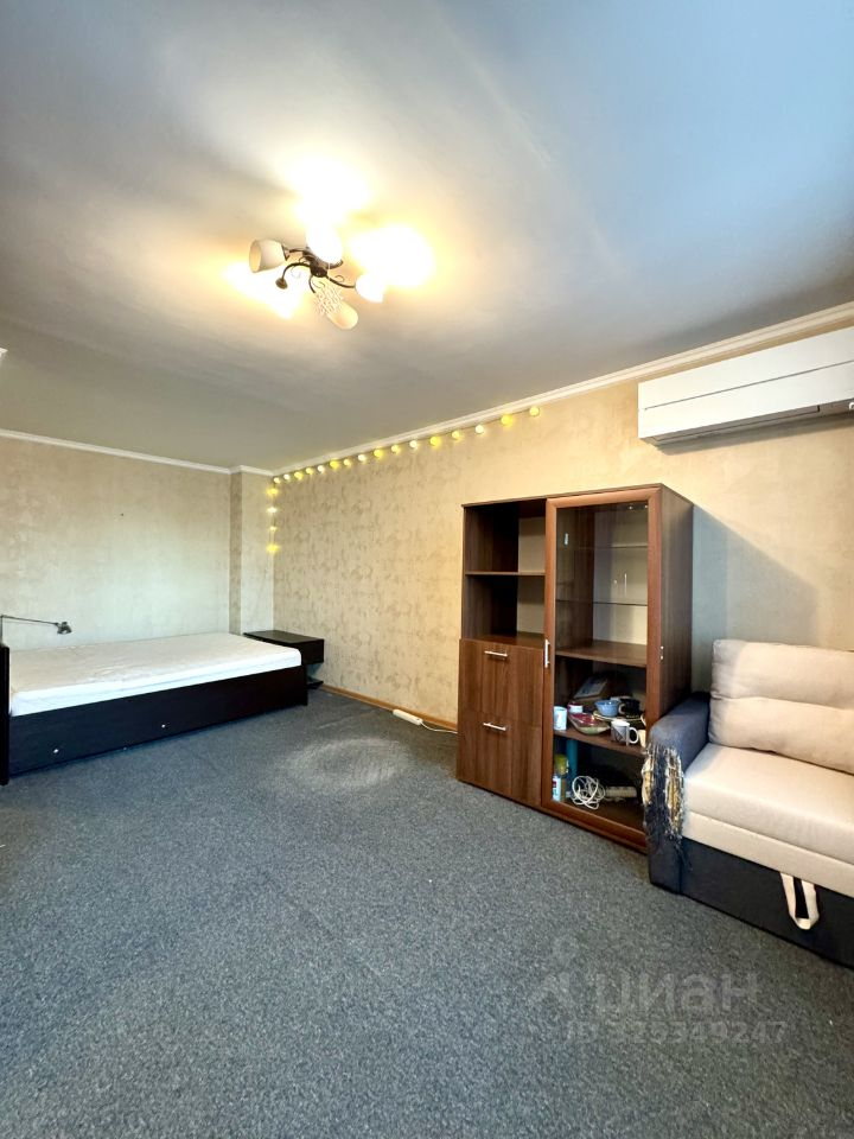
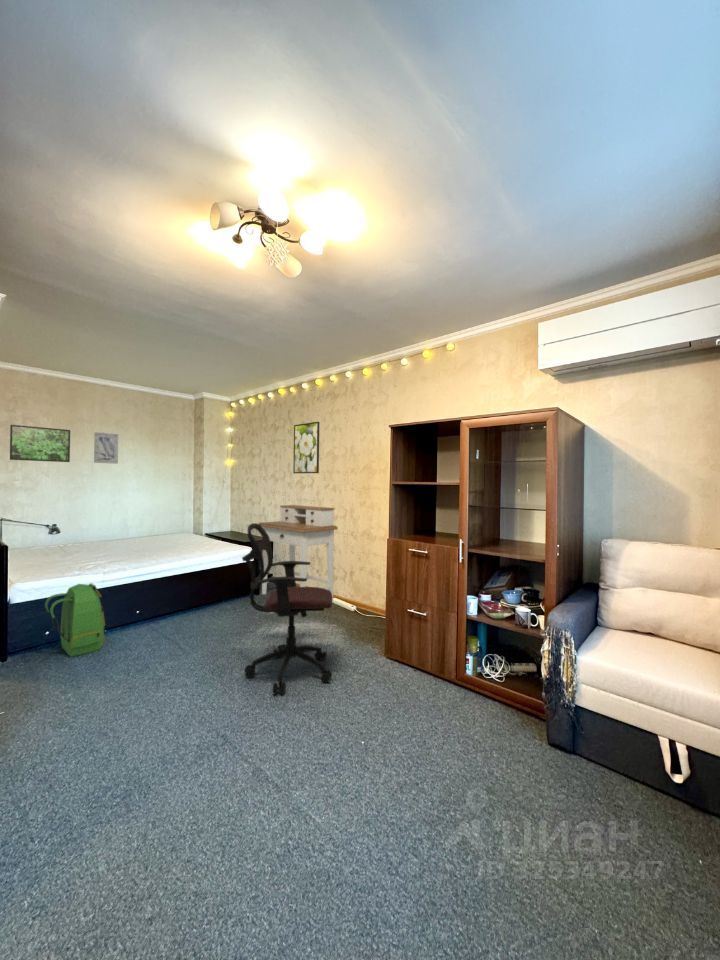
+ backpack [44,582,106,658]
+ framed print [9,424,71,463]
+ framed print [292,421,320,474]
+ desk [258,504,339,601]
+ office chair [241,522,333,695]
+ wall art [93,431,119,465]
